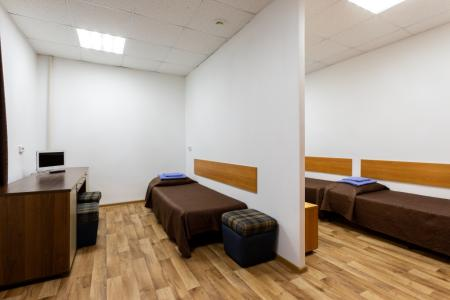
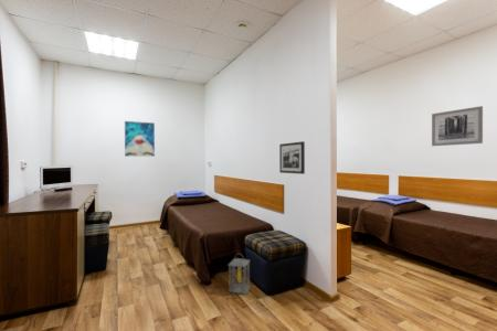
+ lantern [226,253,251,296]
+ picture frame [278,140,306,175]
+ wall art [431,105,484,147]
+ wall art [124,120,156,158]
